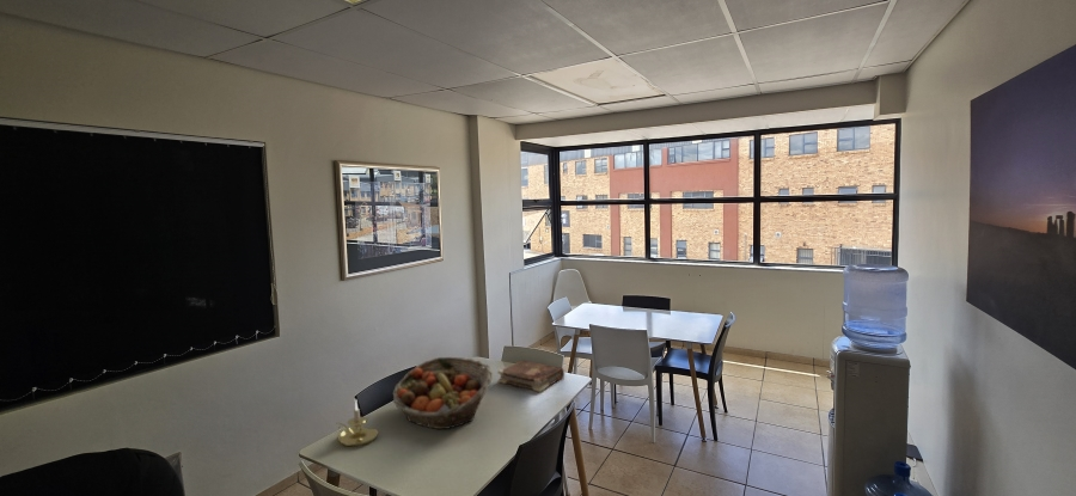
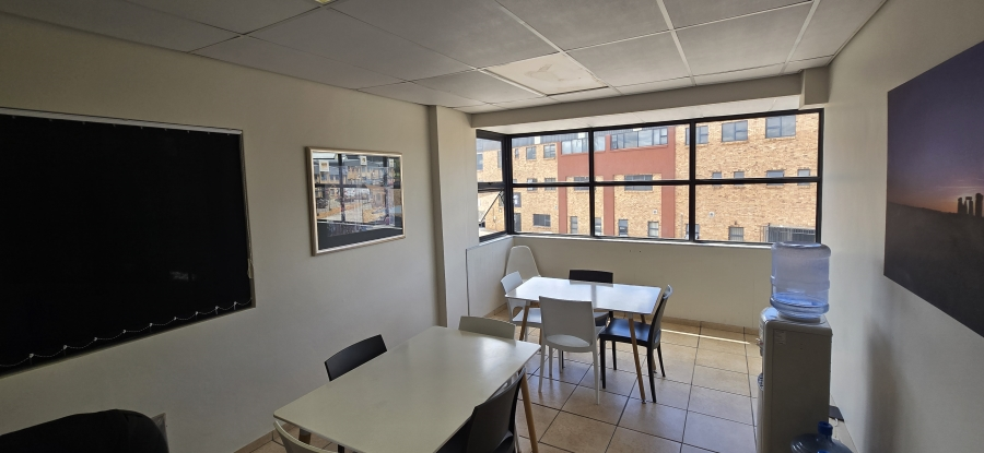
- book [496,359,565,393]
- candle holder [336,398,379,447]
- fruit basket [392,356,494,430]
